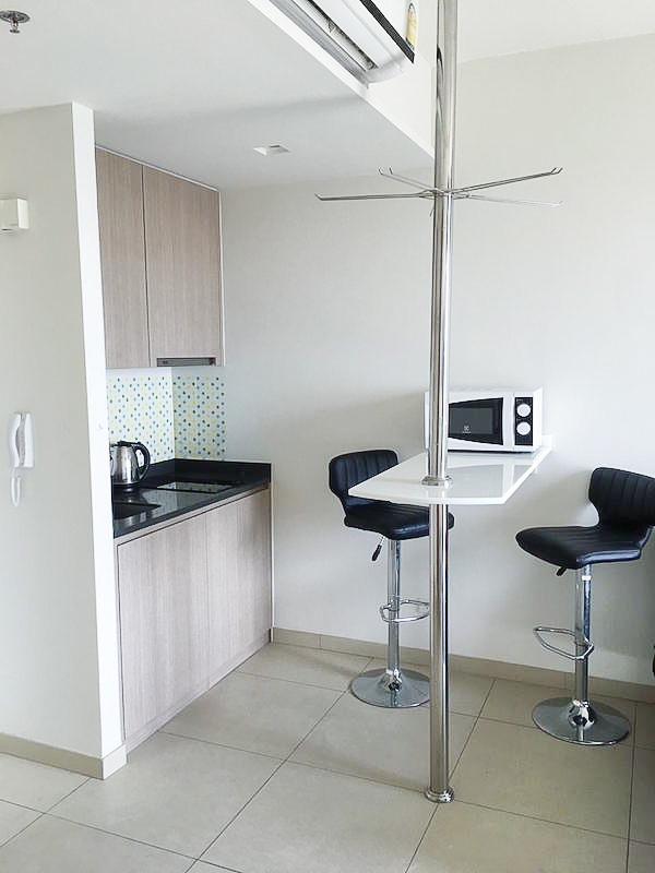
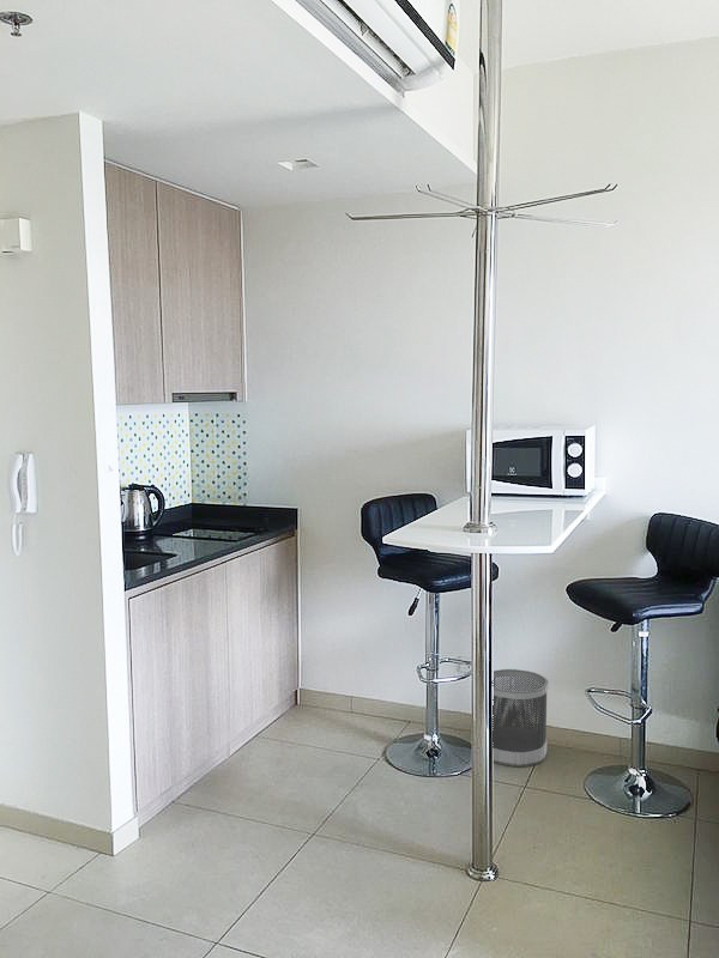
+ wastebasket [493,668,550,768]
